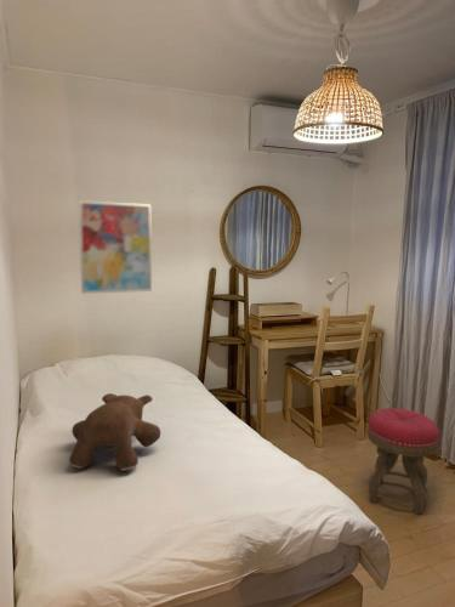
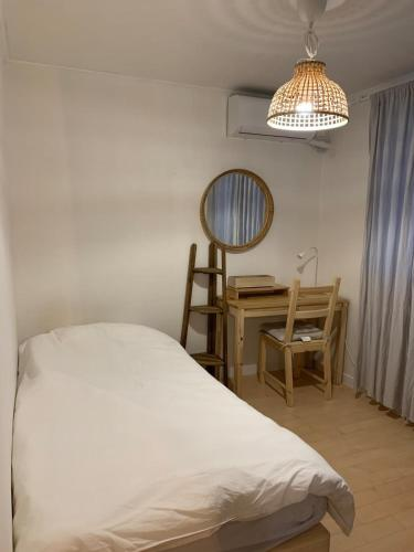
- stool [366,407,440,516]
- wall art [78,199,153,295]
- teddy bear [68,392,163,472]
